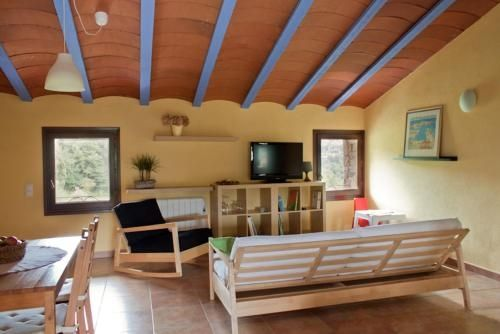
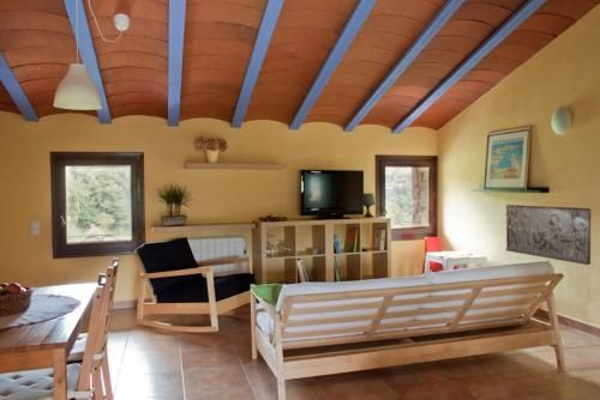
+ relief sculpture [505,204,592,266]
